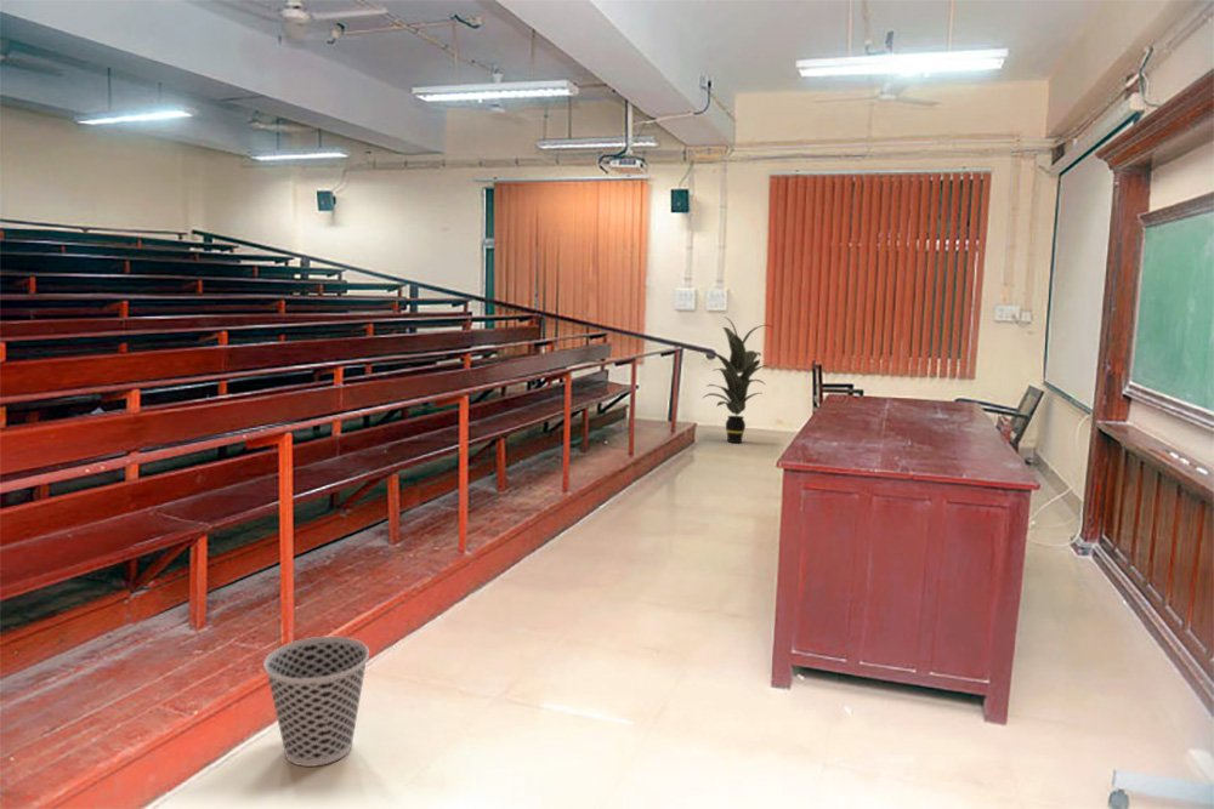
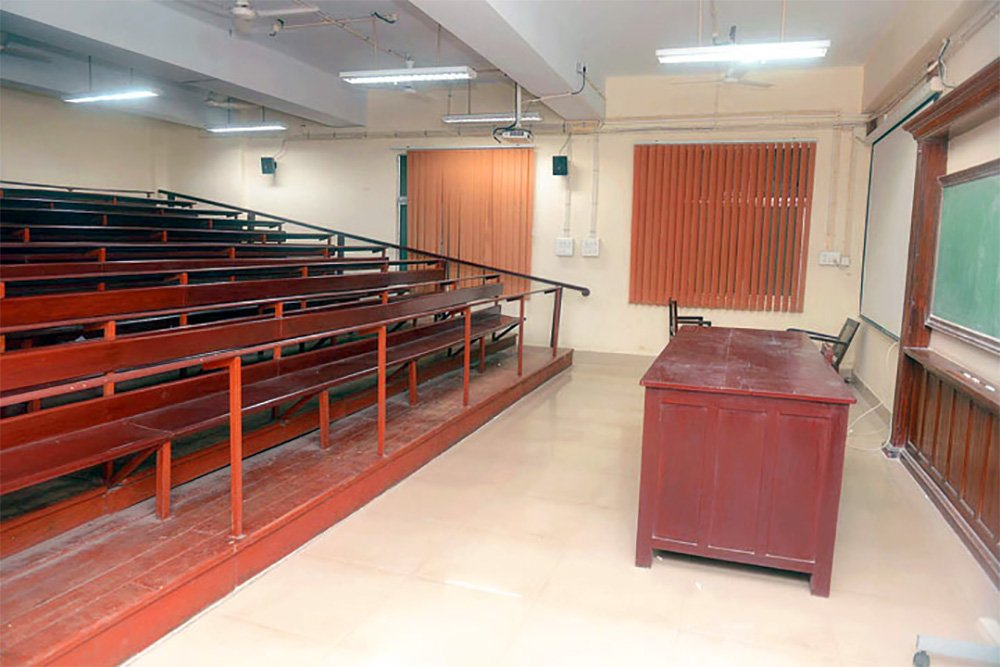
- wastebasket [262,636,370,768]
- indoor plant [694,315,775,444]
